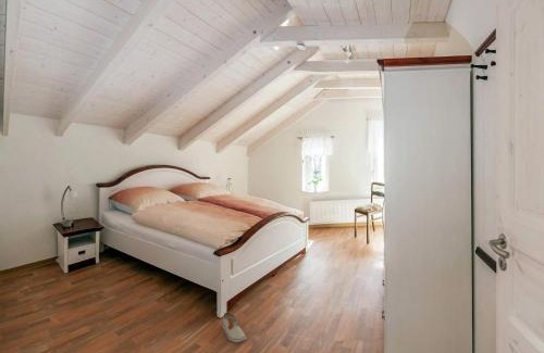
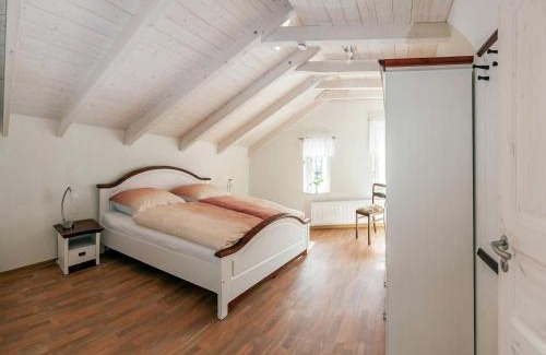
- shoe [221,312,248,343]
